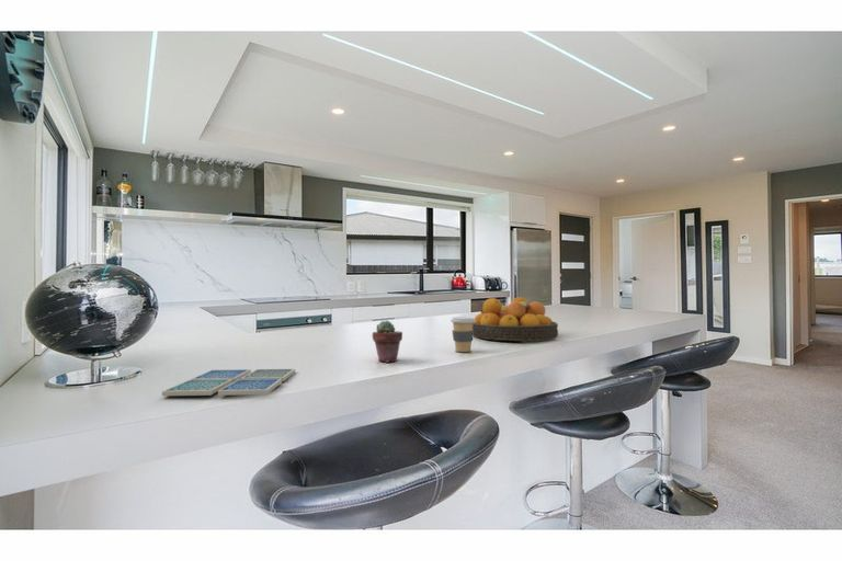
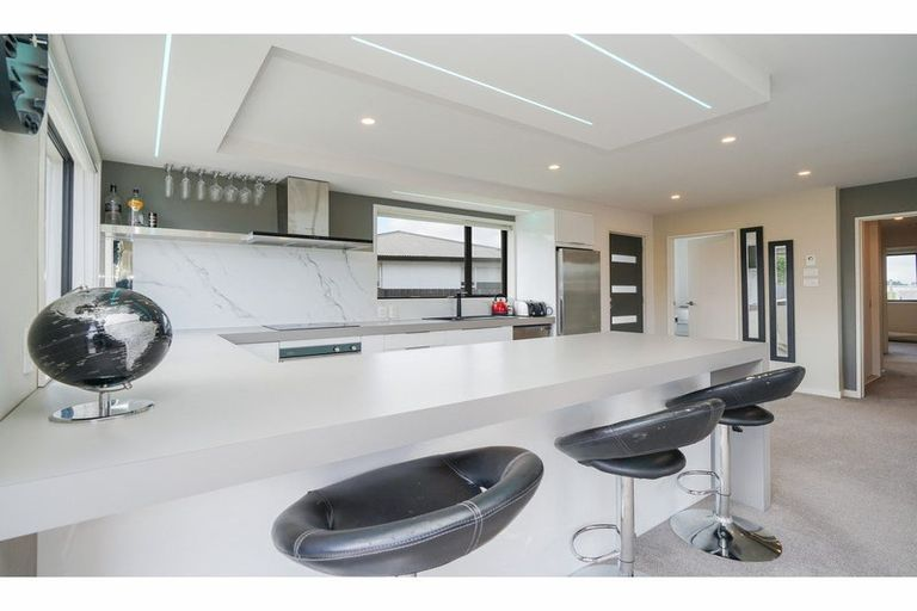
- drink coaster [161,368,296,397]
- potted succulent [372,319,403,364]
- coffee cup [450,316,476,353]
- fruit bowl [473,296,559,342]
